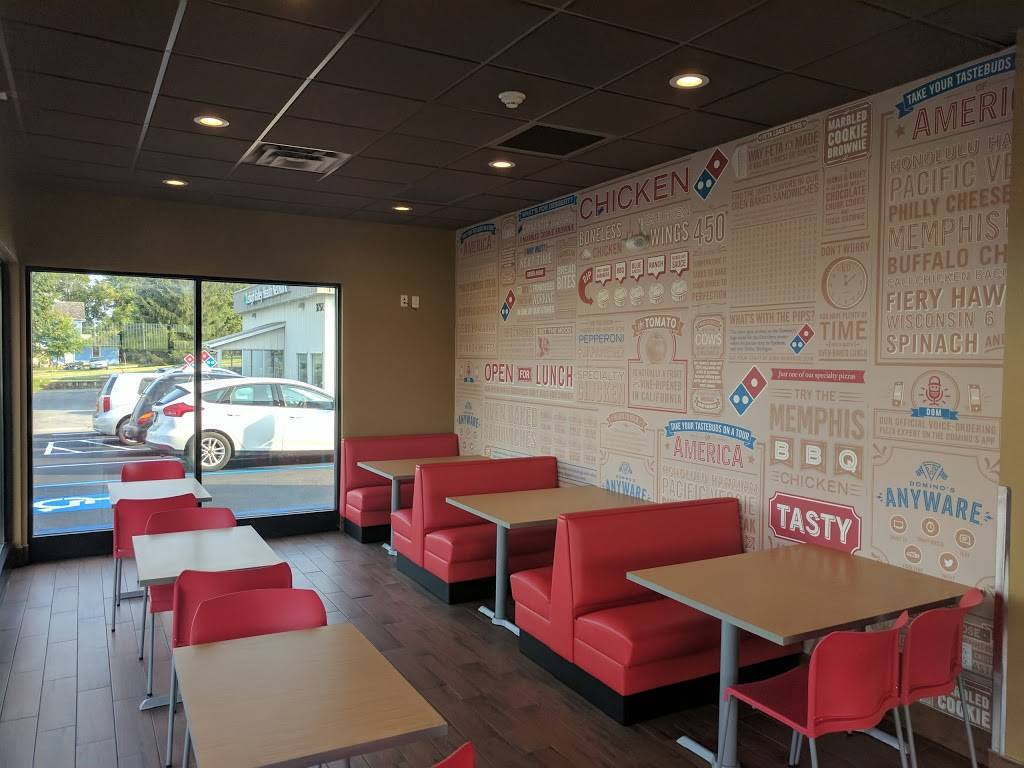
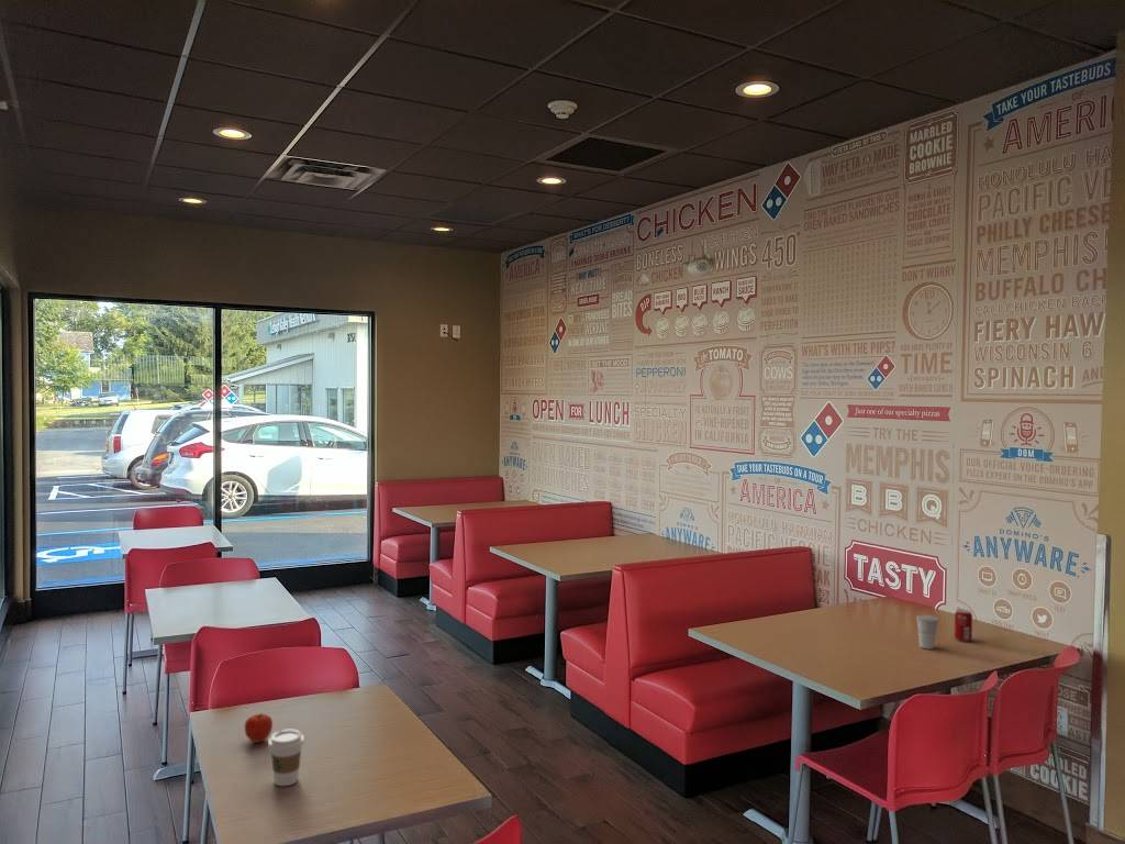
+ coffee cup [267,729,305,787]
+ fruit [244,712,274,744]
+ beverage can [954,608,973,643]
+ cup [915,614,940,649]
